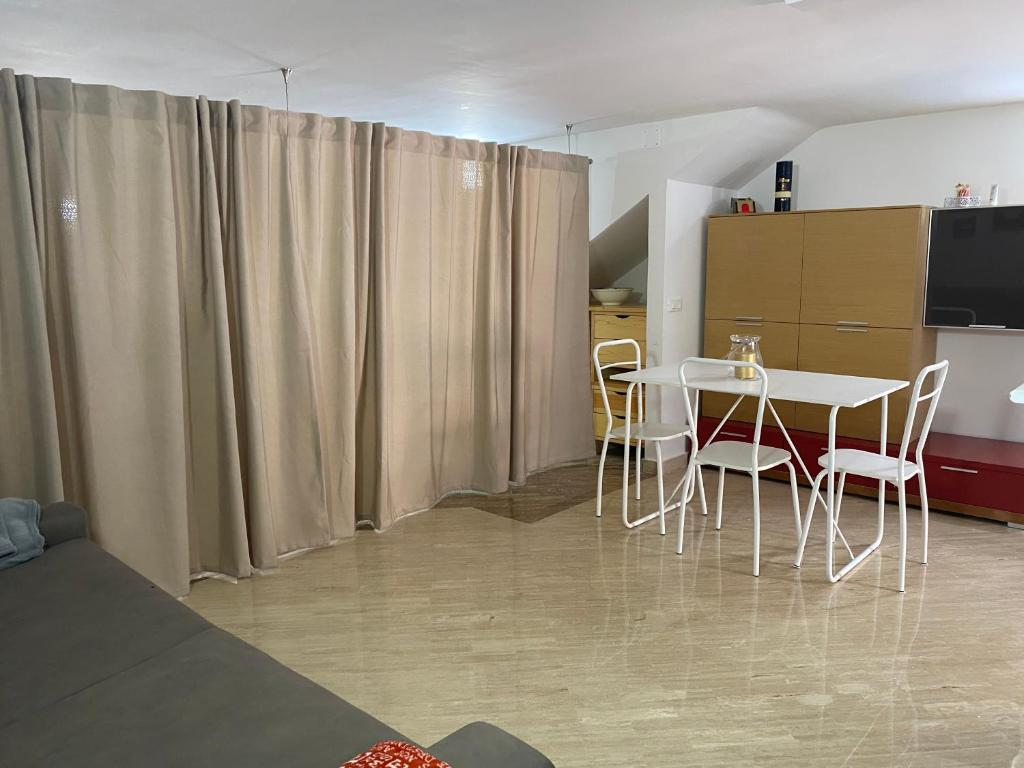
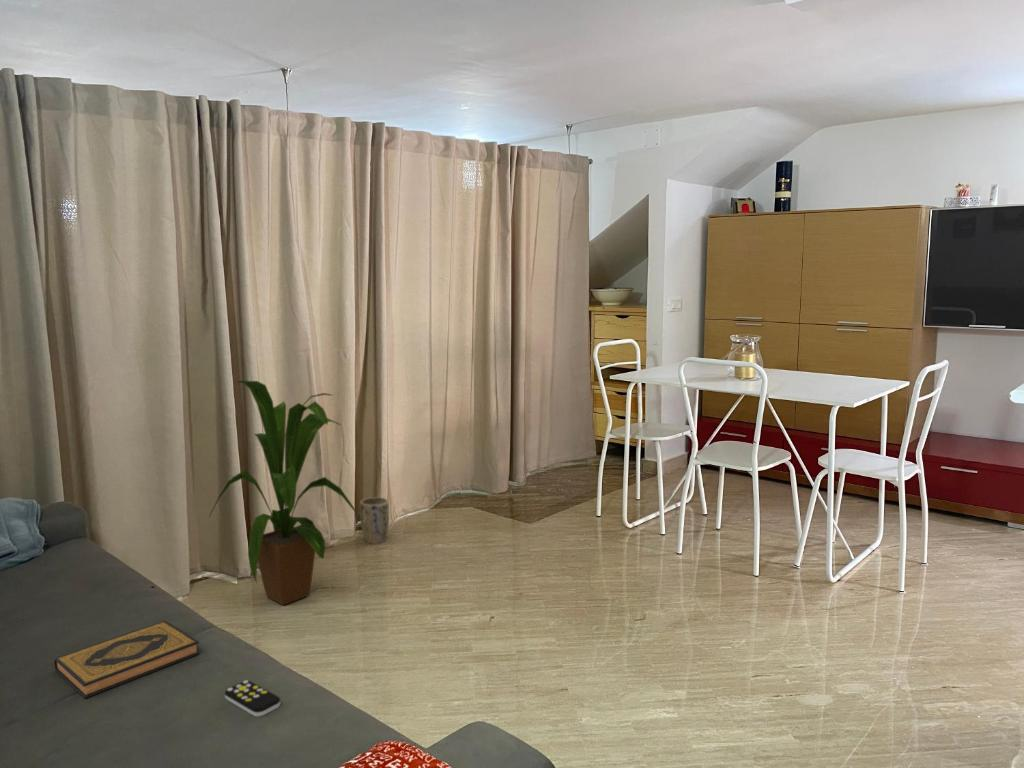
+ remote control [224,679,282,718]
+ house plant [208,380,370,606]
+ hardback book [53,620,201,699]
+ plant pot [359,496,390,545]
